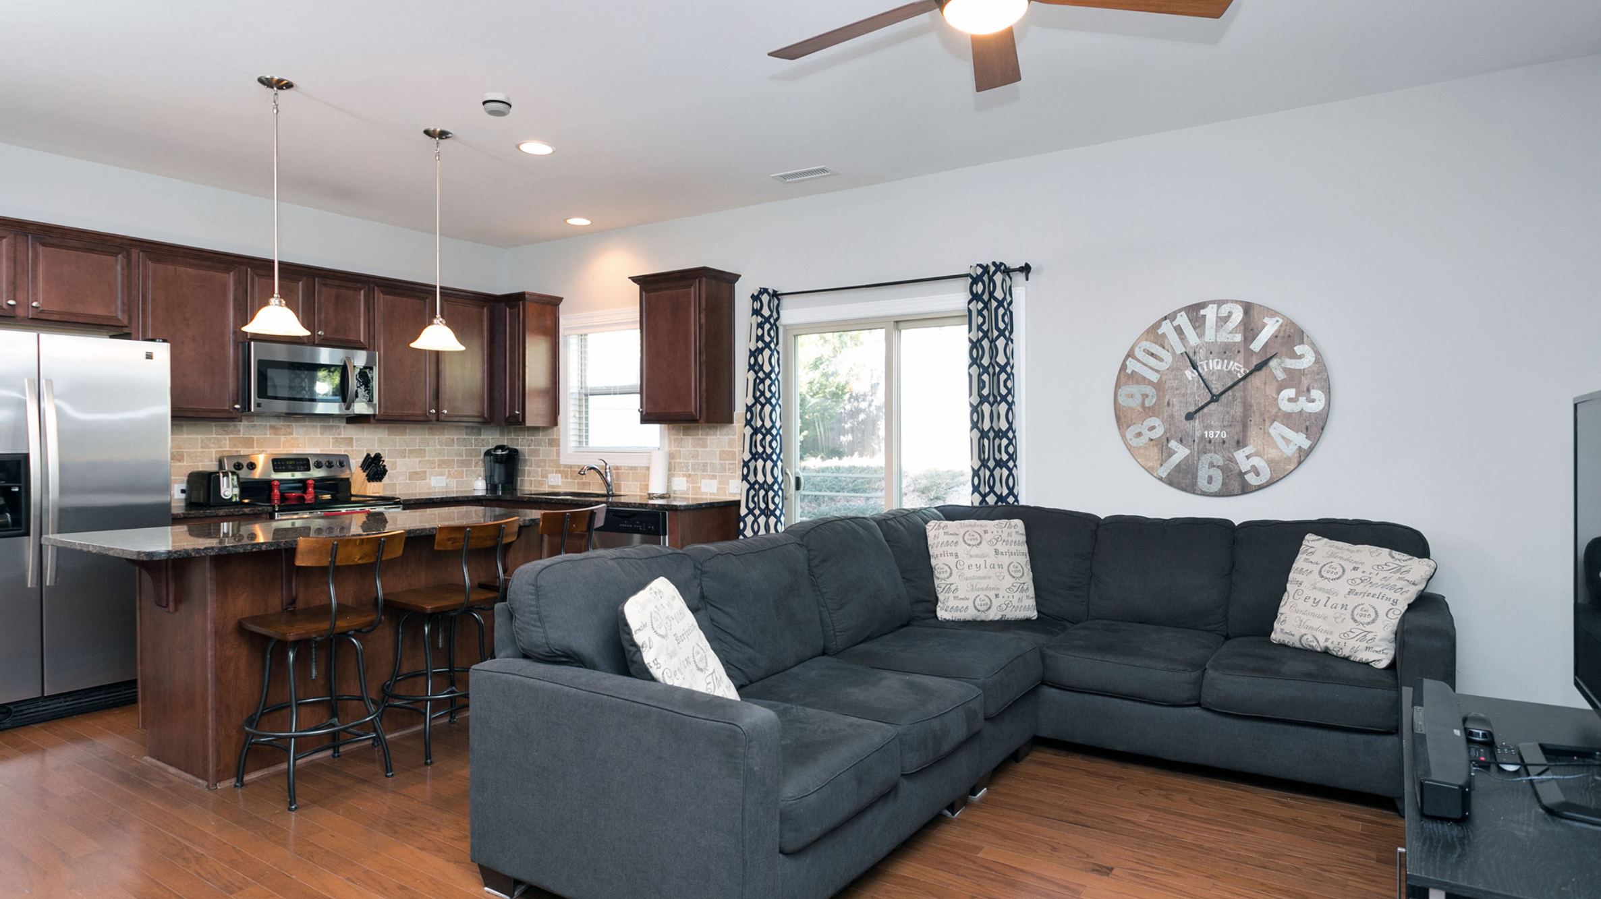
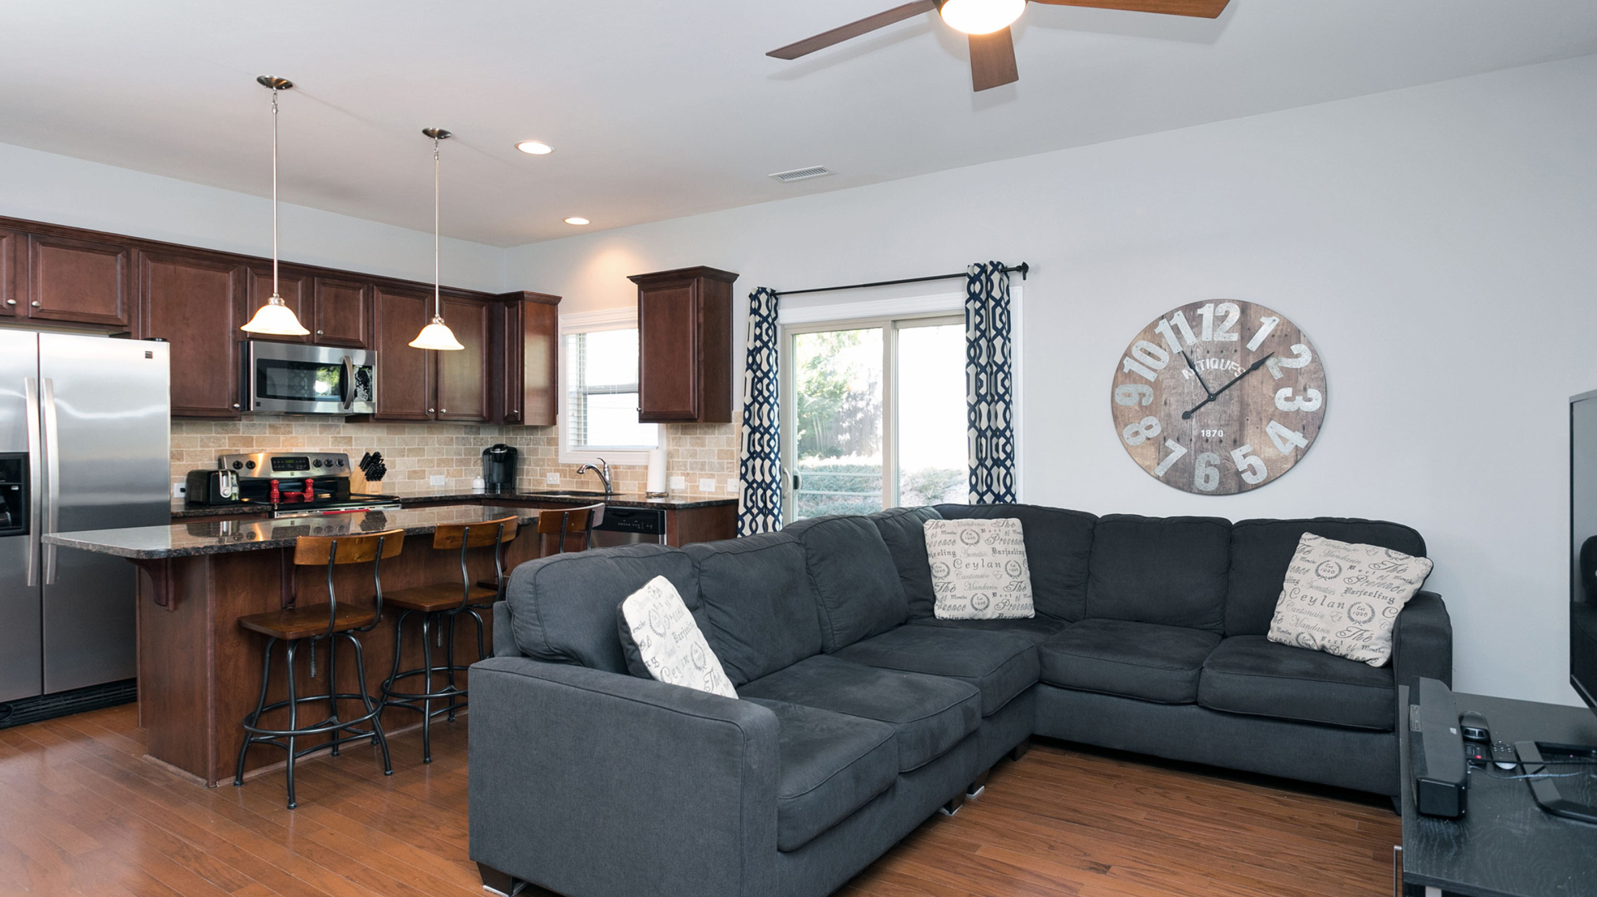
- smoke detector [481,91,512,118]
